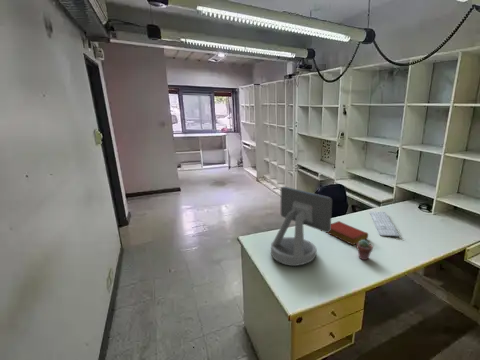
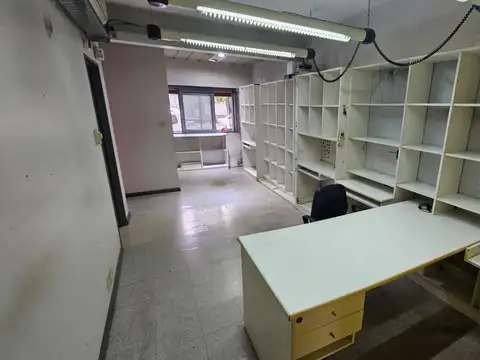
- potted succulent [356,239,374,261]
- computer monitor [270,185,333,267]
- keyboard [369,211,400,238]
- book [326,220,369,246]
